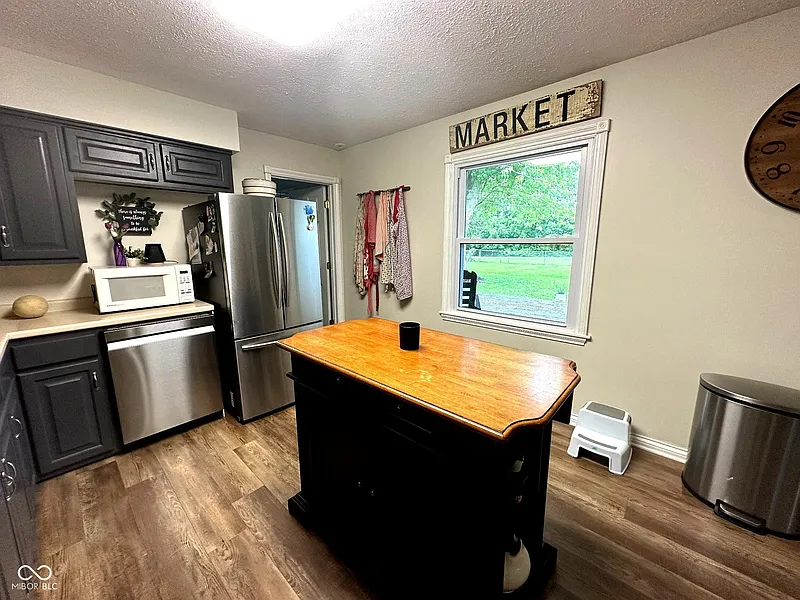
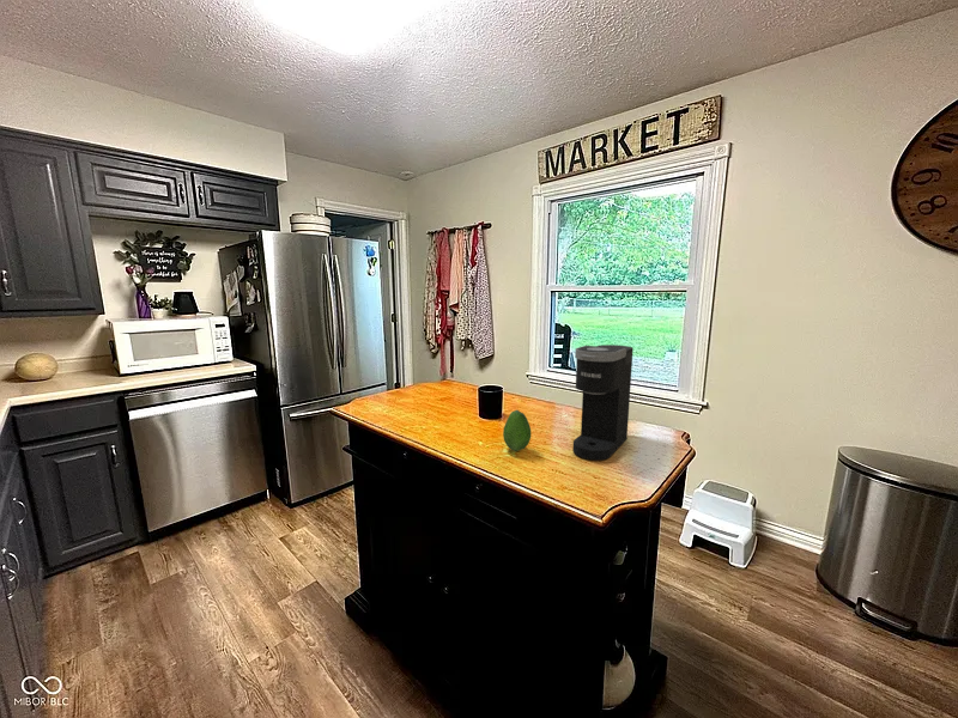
+ coffee maker [571,343,635,462]
+ fruit [502,409,532,452]
